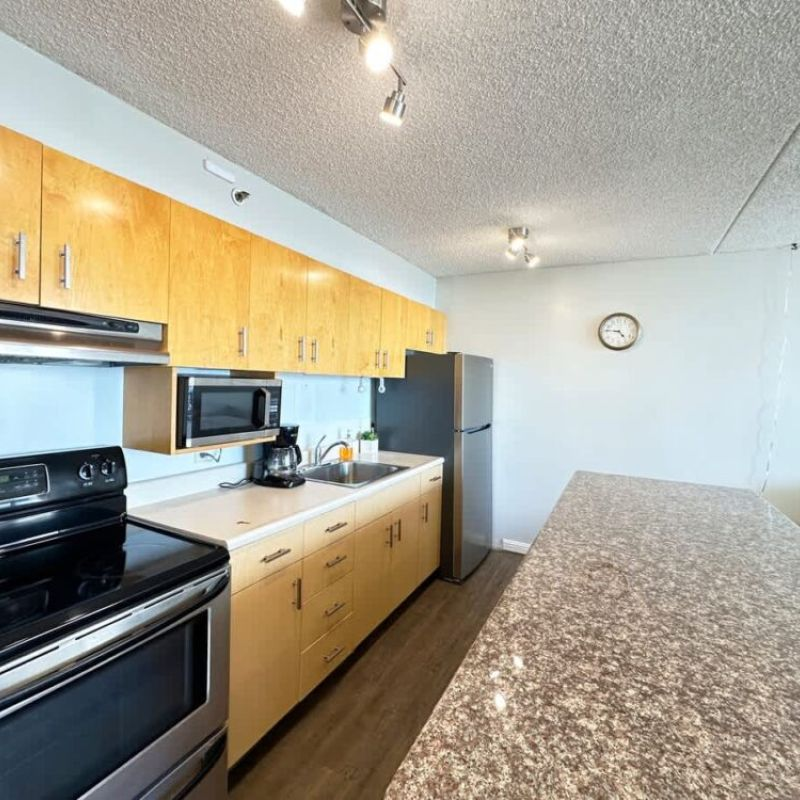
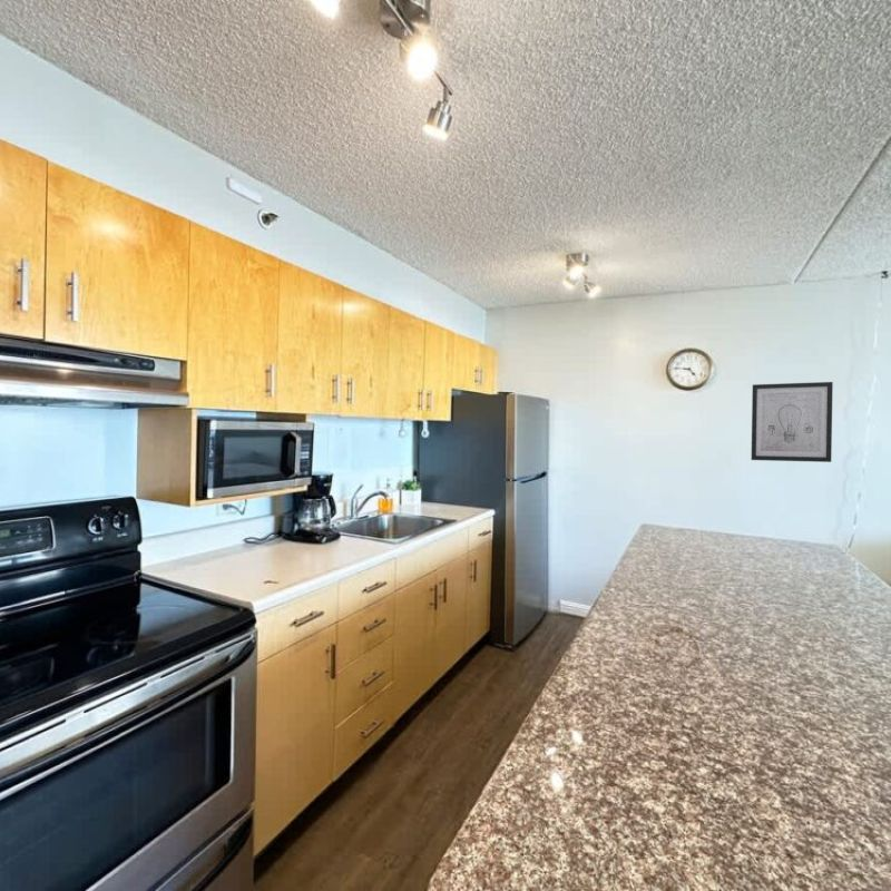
+ wall art [751,381,834,463]
